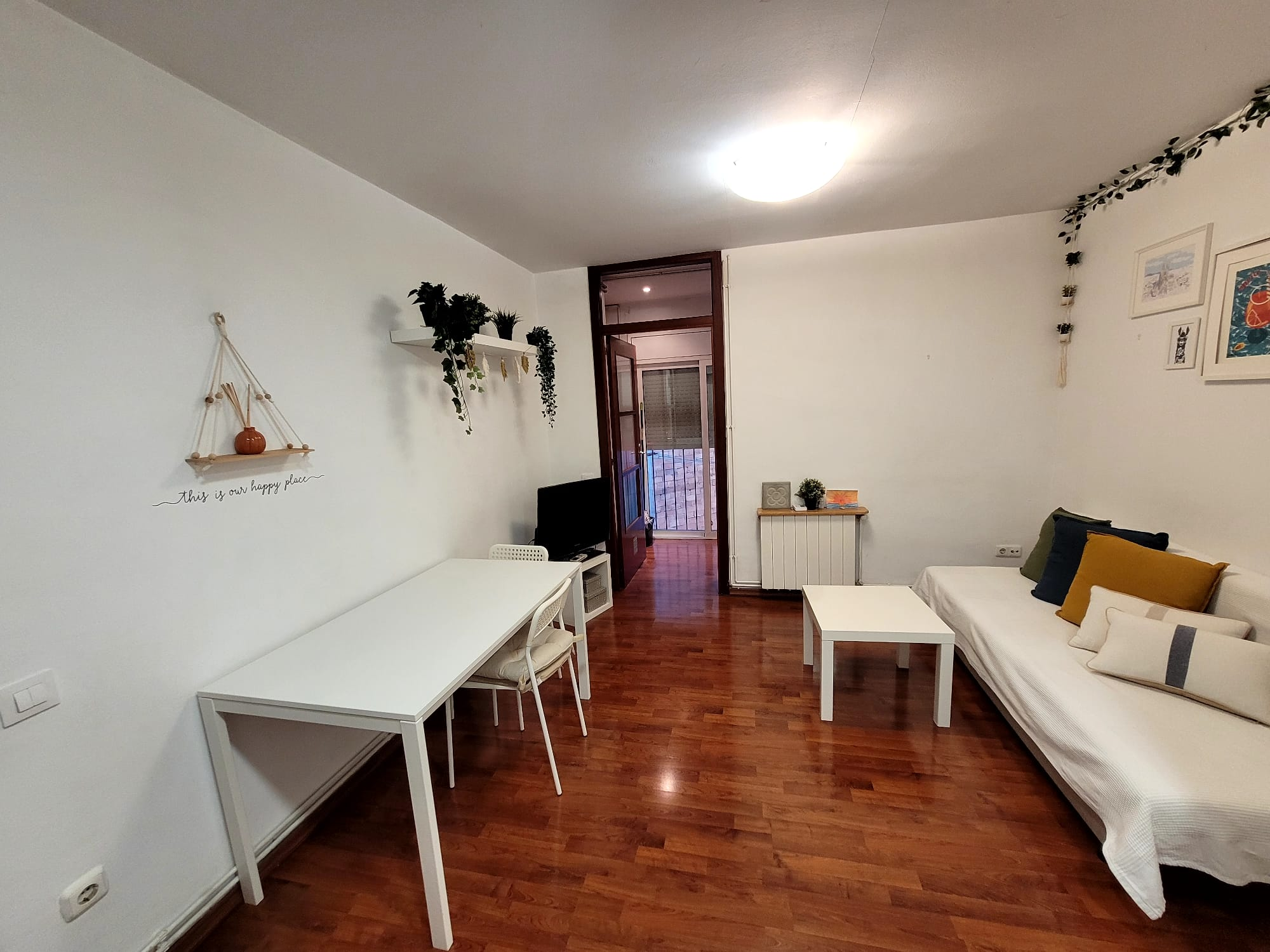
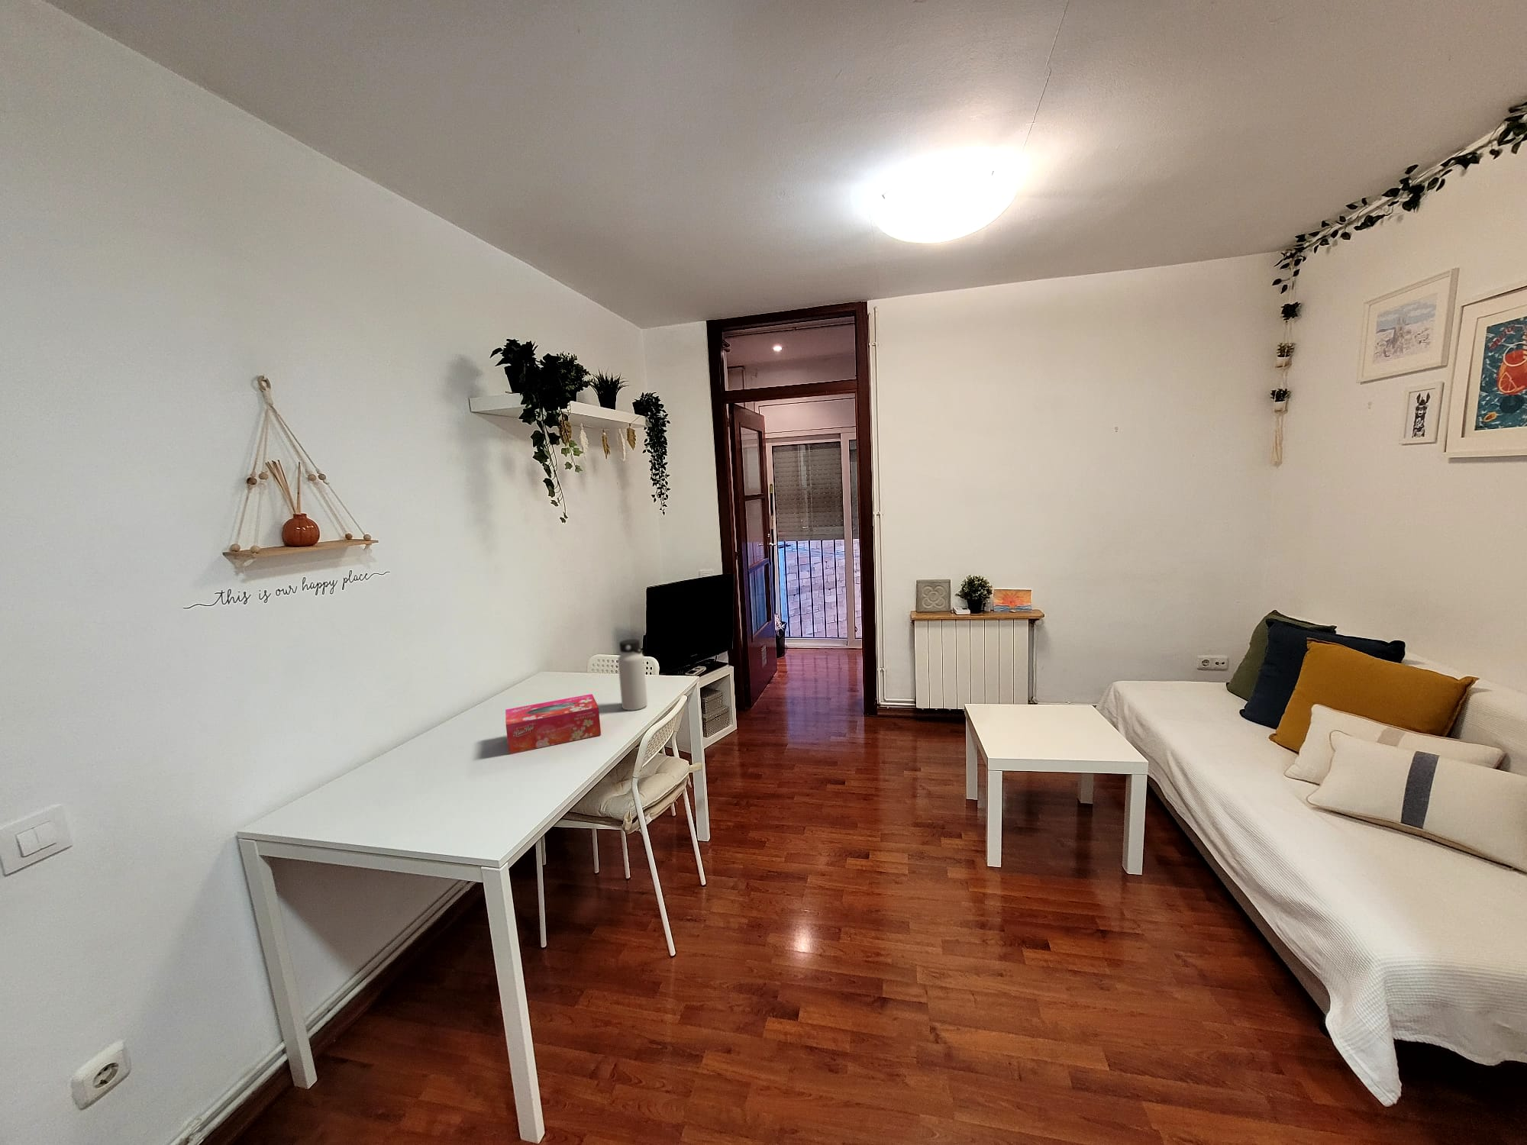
+ tissue box [505,693,601,755]
+ water bottle [617,639,648,712]
